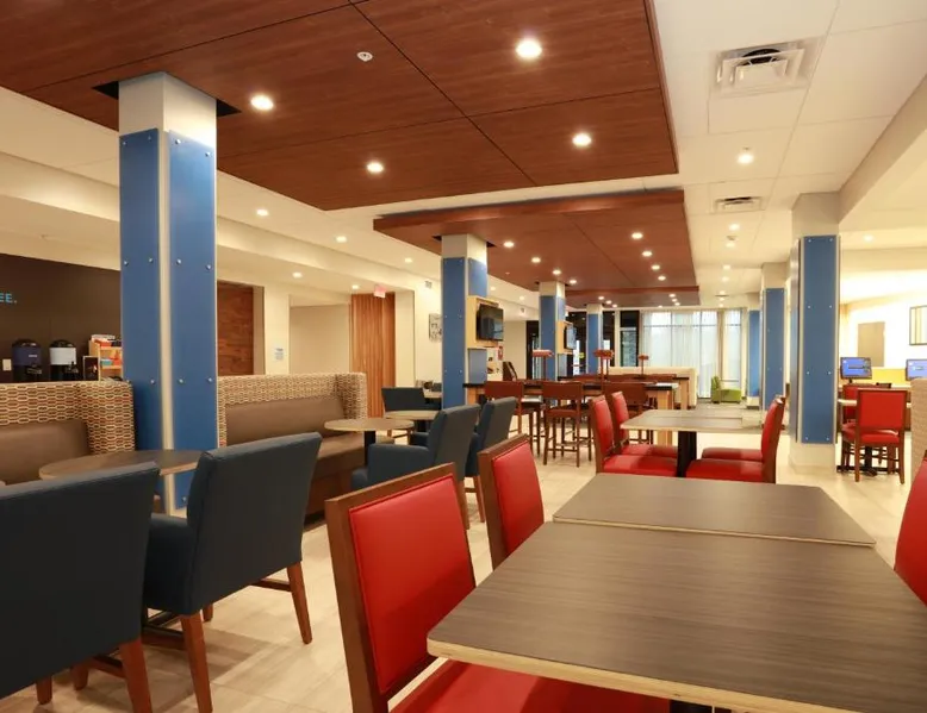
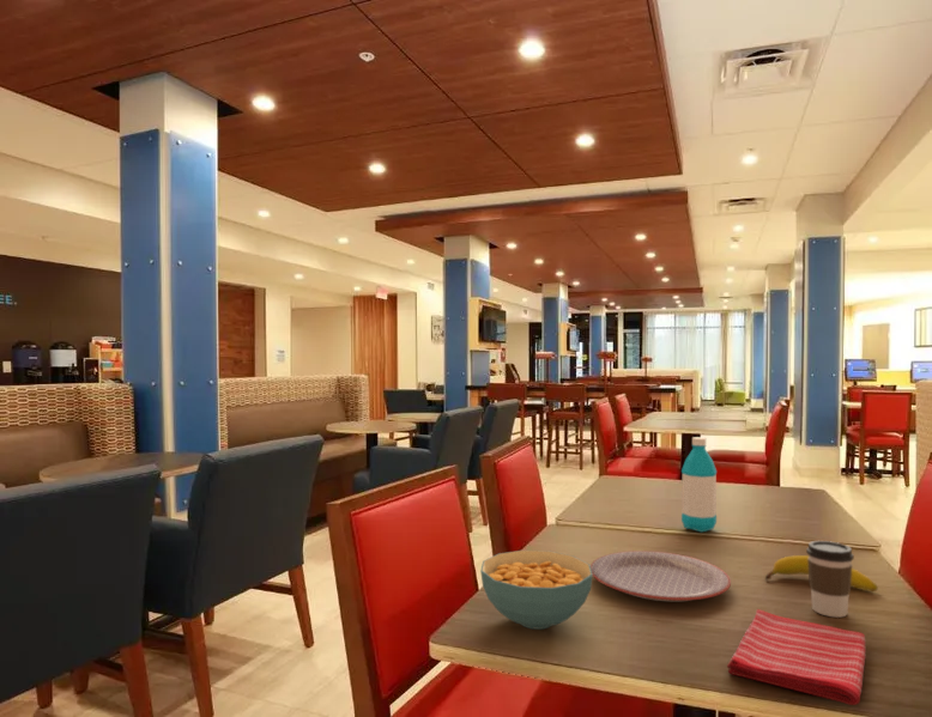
+ fruit [764,554,879,593]
+ coffee cup [805,540,855,619]
+ cereal bowl [479,549,593,631]
+ plate [591,549,732,602]
+ dish towel [726,608,867,706]
+ water bottle [680,436,718,534]
